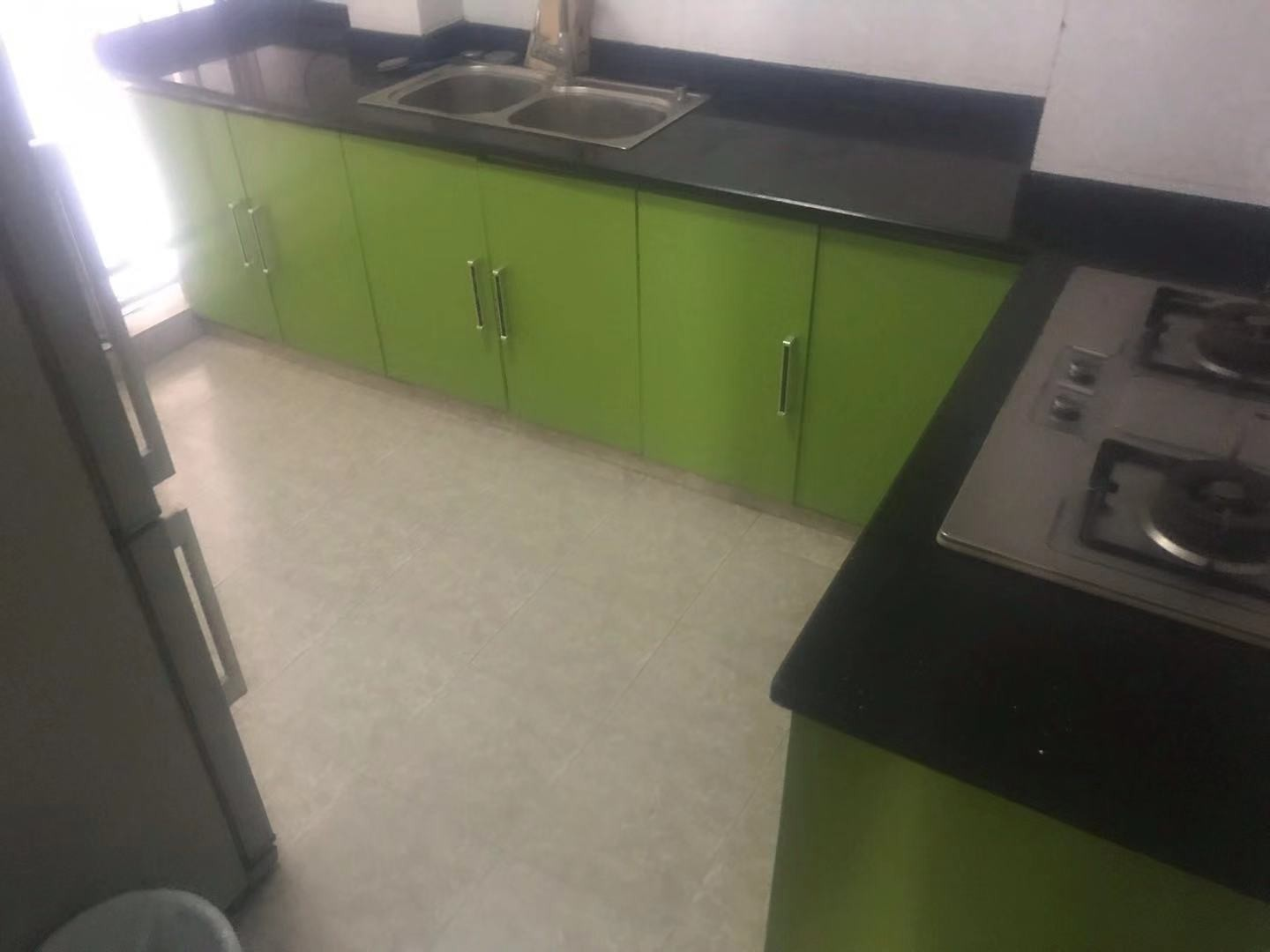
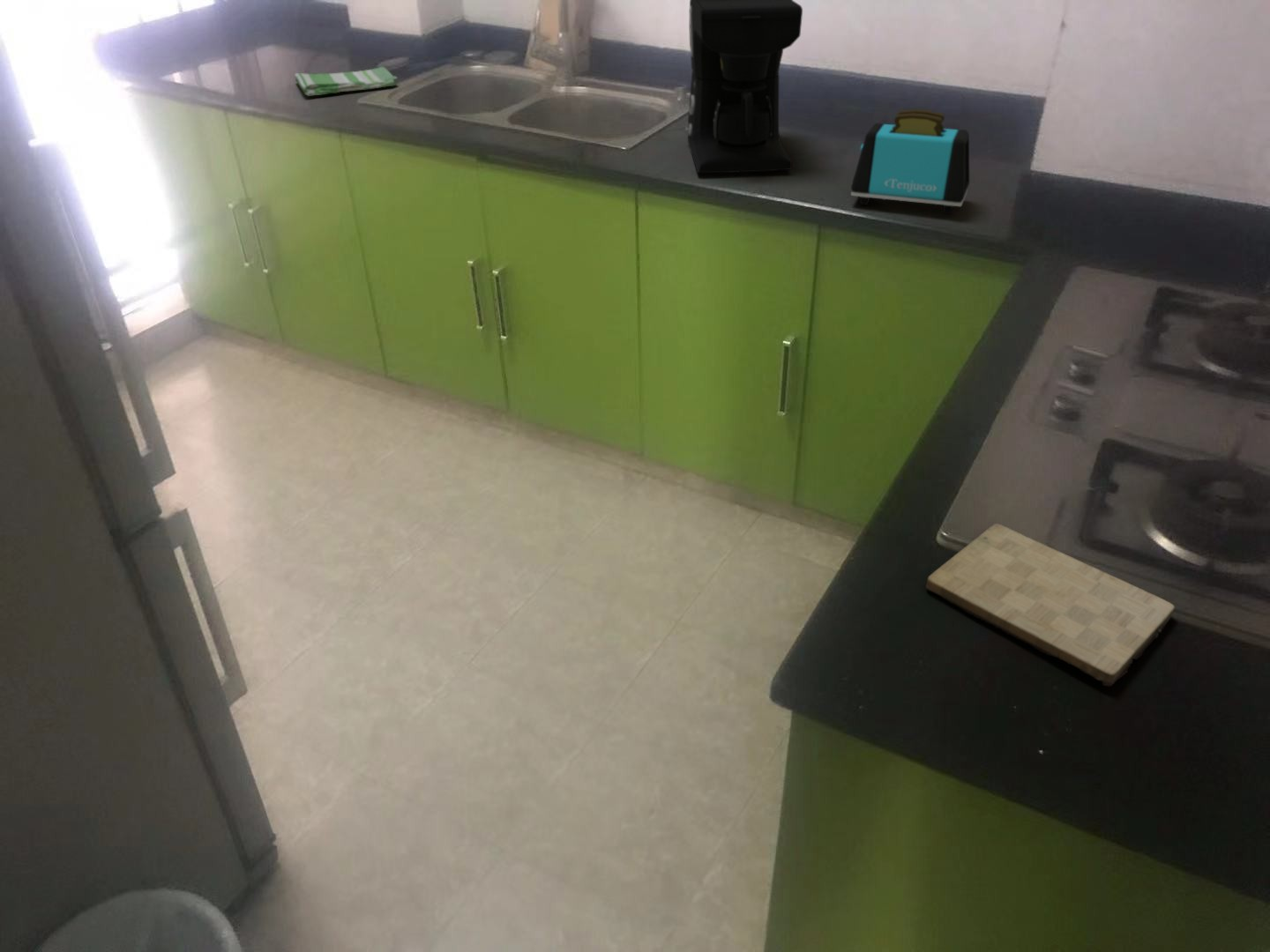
+ dish towel [294,66,398,97]
+ cutting board [925,523,1176,688]
+ toaster [850,108,970,214]
+ coffee maker [684,0,803,174]
